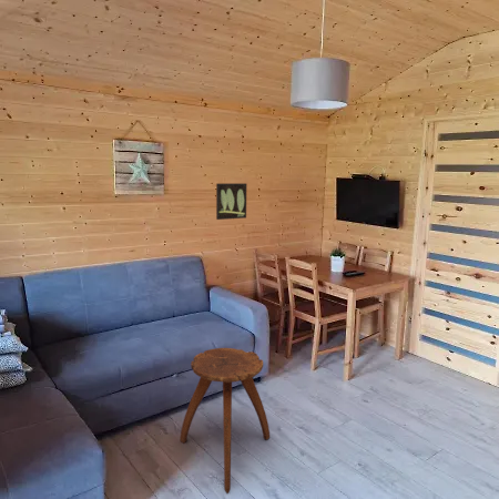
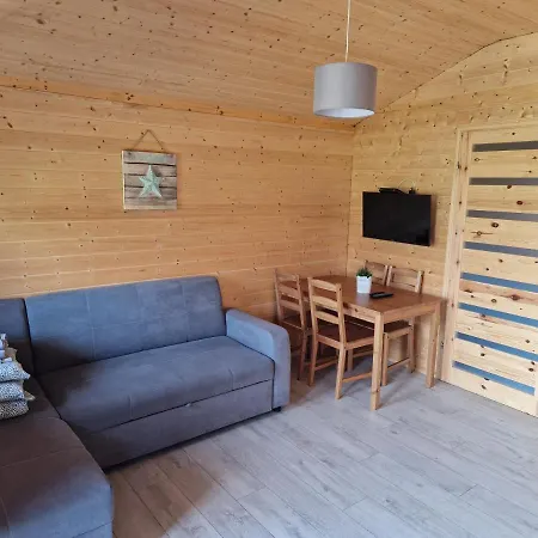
- stool [179,347,271,495]
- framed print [215,182,248,221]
